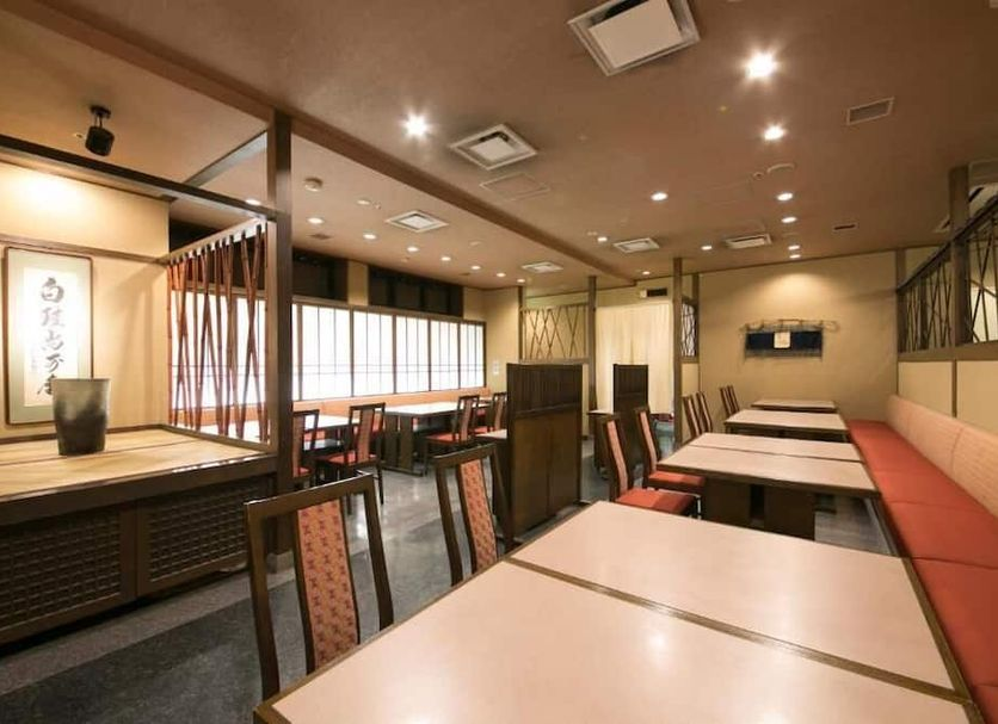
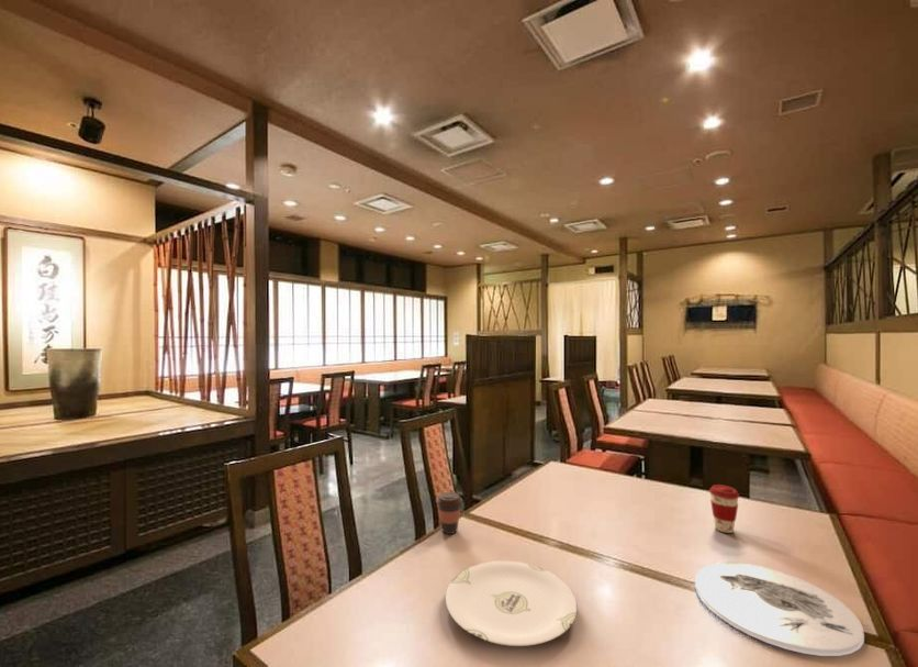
+ plate [445,560,578,647]
+ coin [694,562,865,657]
+ coffee cup [708,483,740,534]
+ coffee cup [435,491,463,535]
